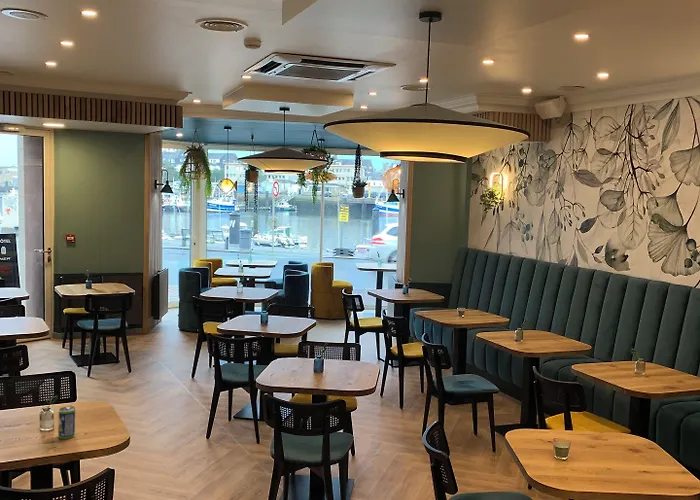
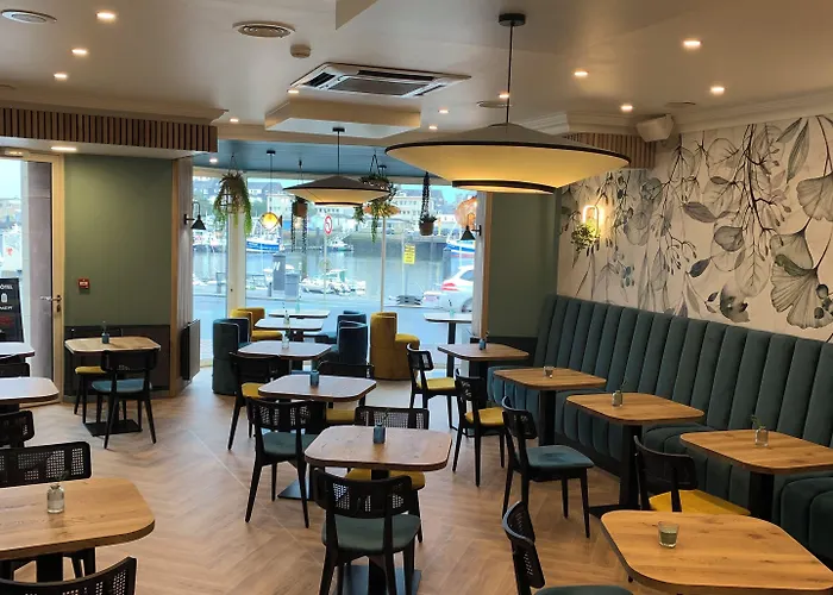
- beverage can [57,406,76,440]
